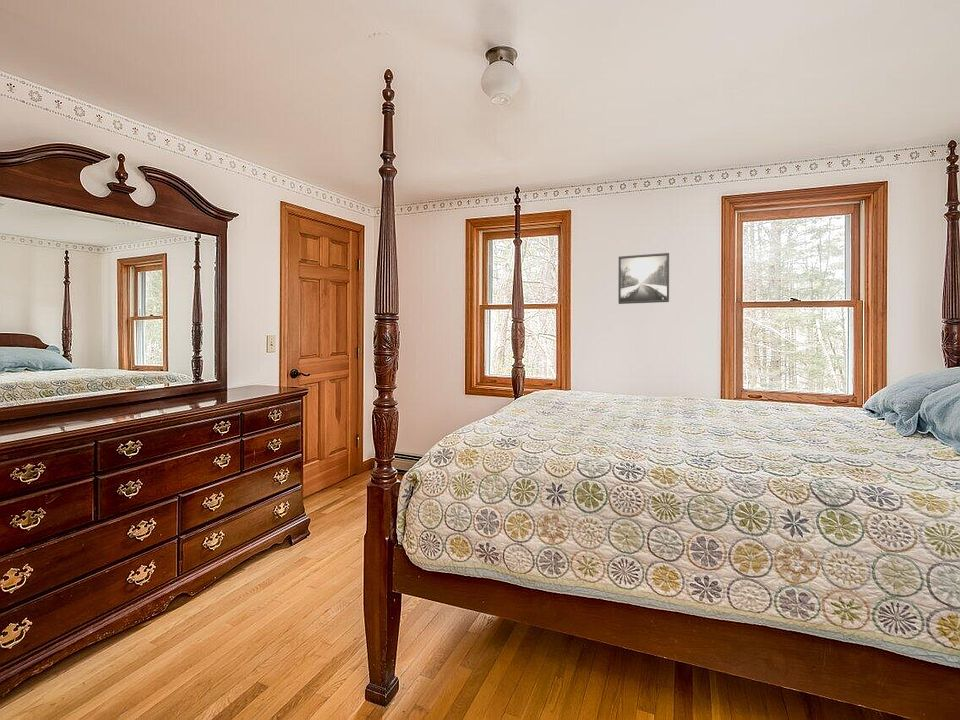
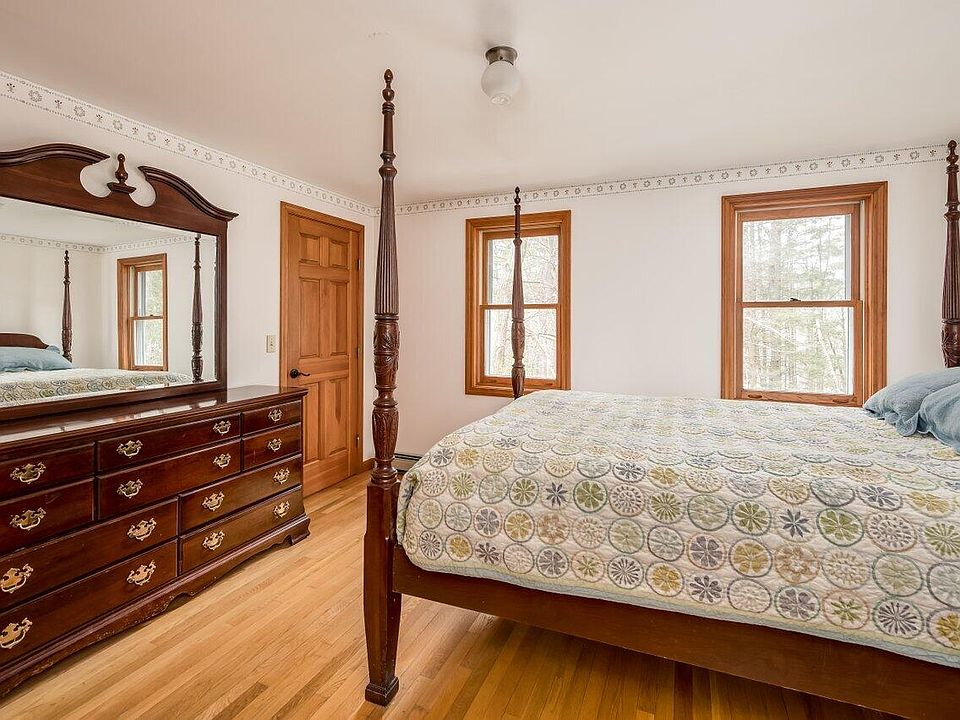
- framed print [617,252,670,305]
